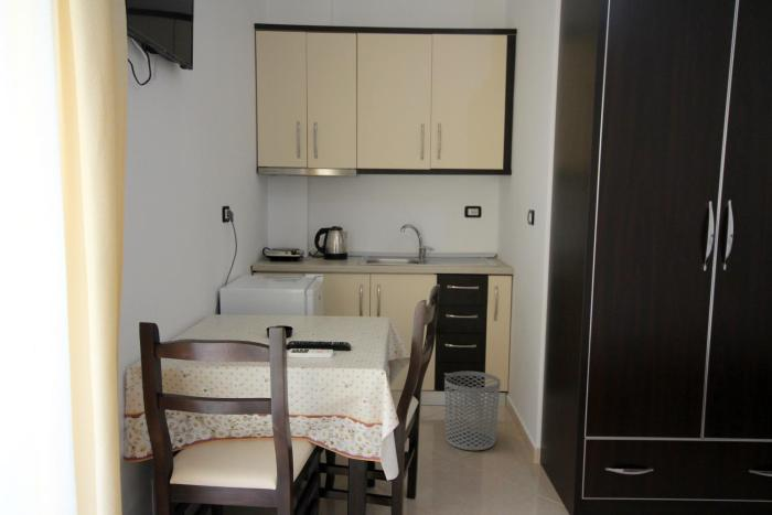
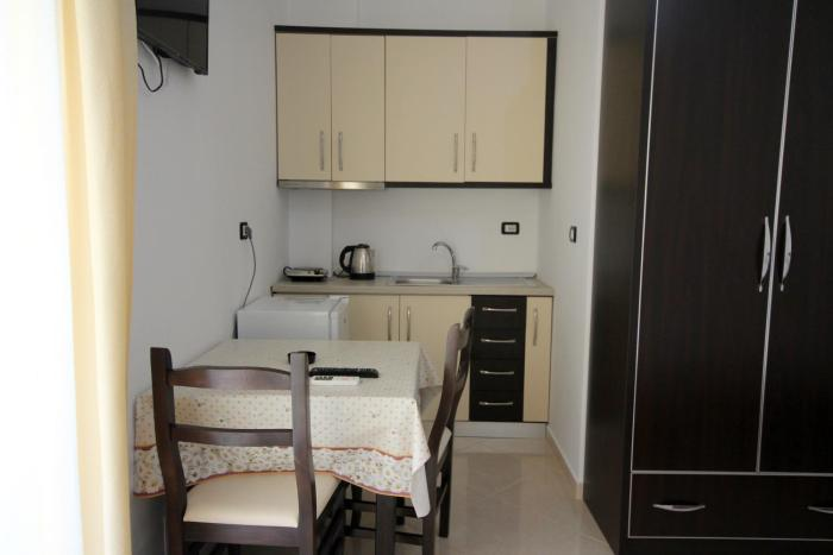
- waste bin [443,371,502,451]
